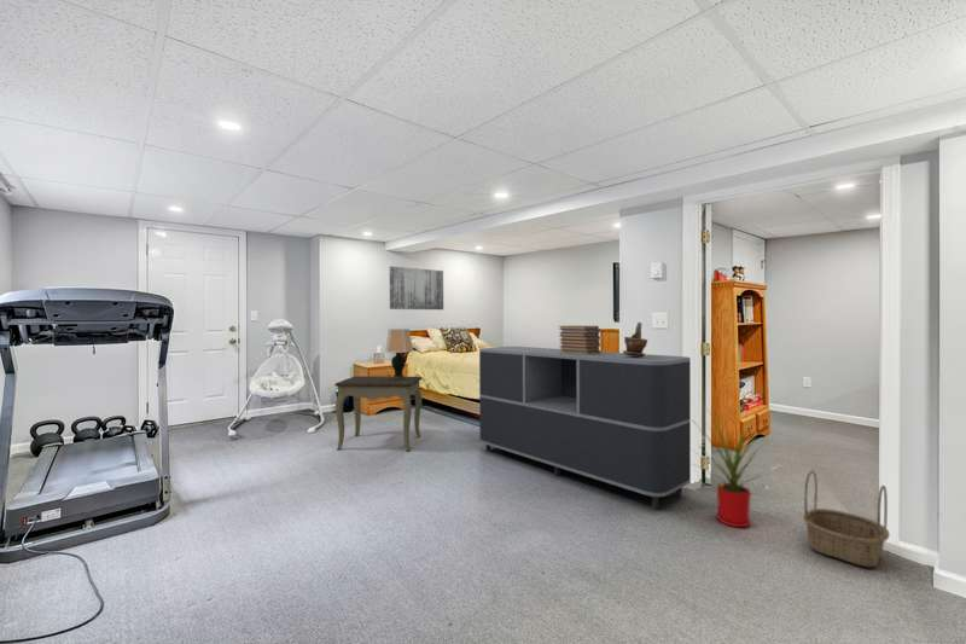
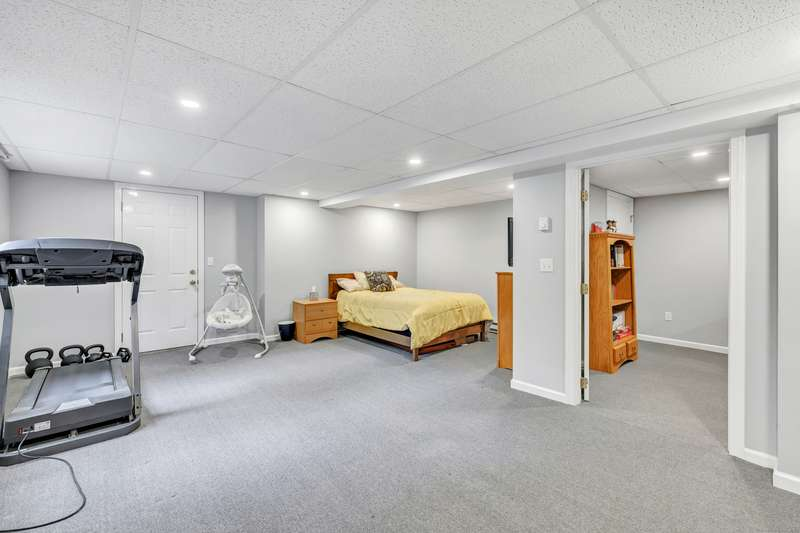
- side table [333,375,424,452]
- wall art [389,266,444,311]
- house plant [691,410,782,528]
- potted plant [622,321,648,358]
- basket [802,469,891,568]
- sideboard [478,346,692,510]
- book stack [558,325,601,355]
- table lamp [384,327,414,379]
